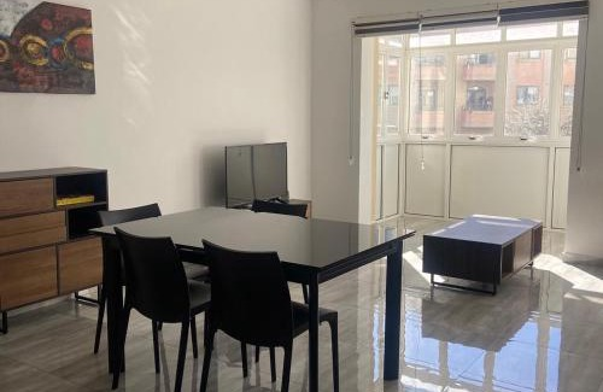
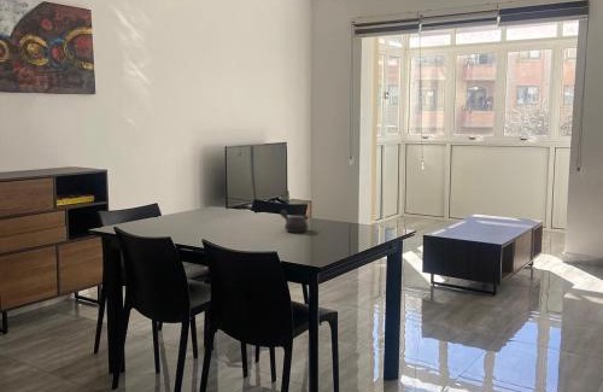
+ teapot [279,209,309,233]
